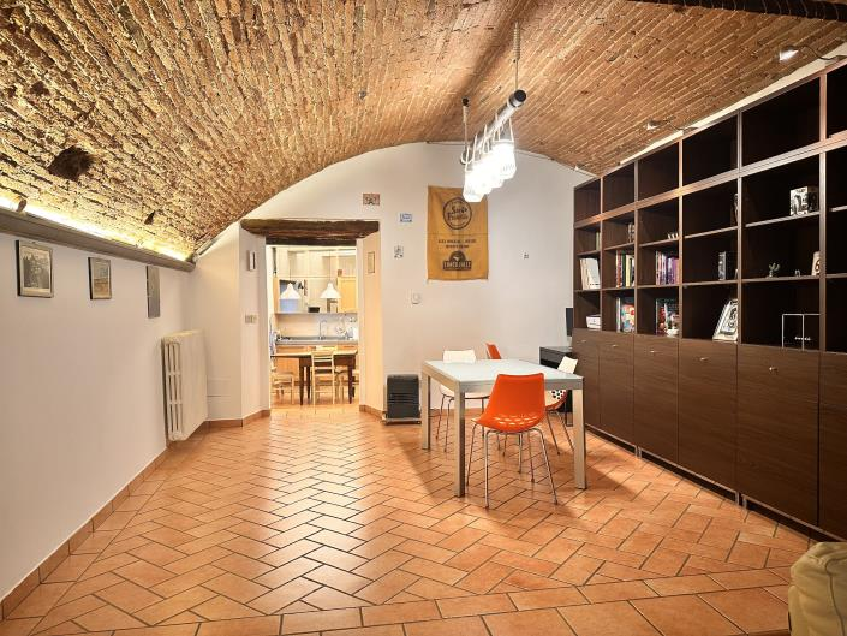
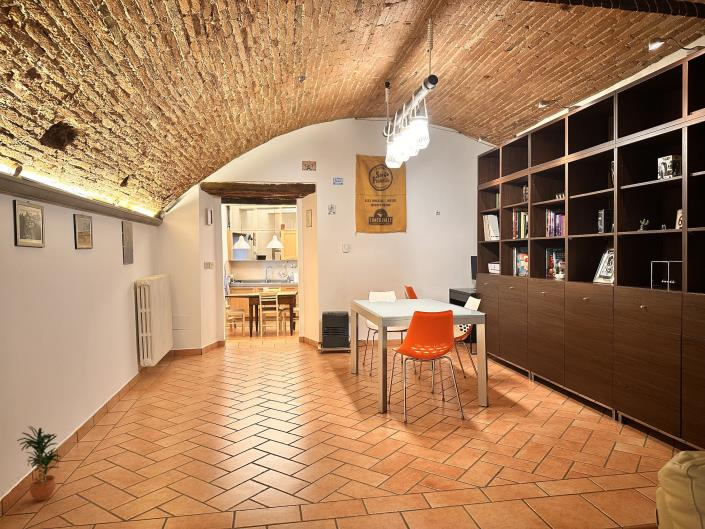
+ potted plant [16,425,62,502]
